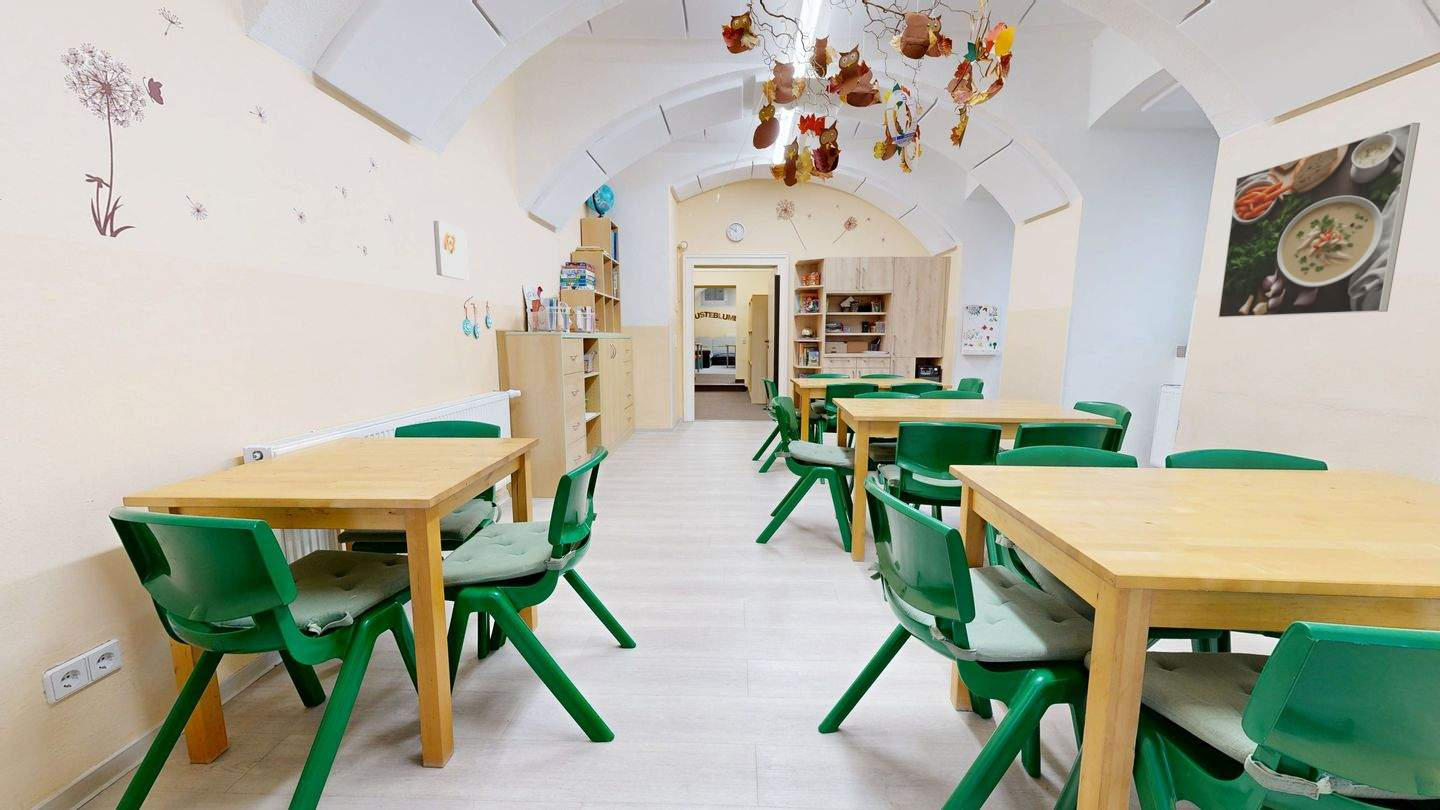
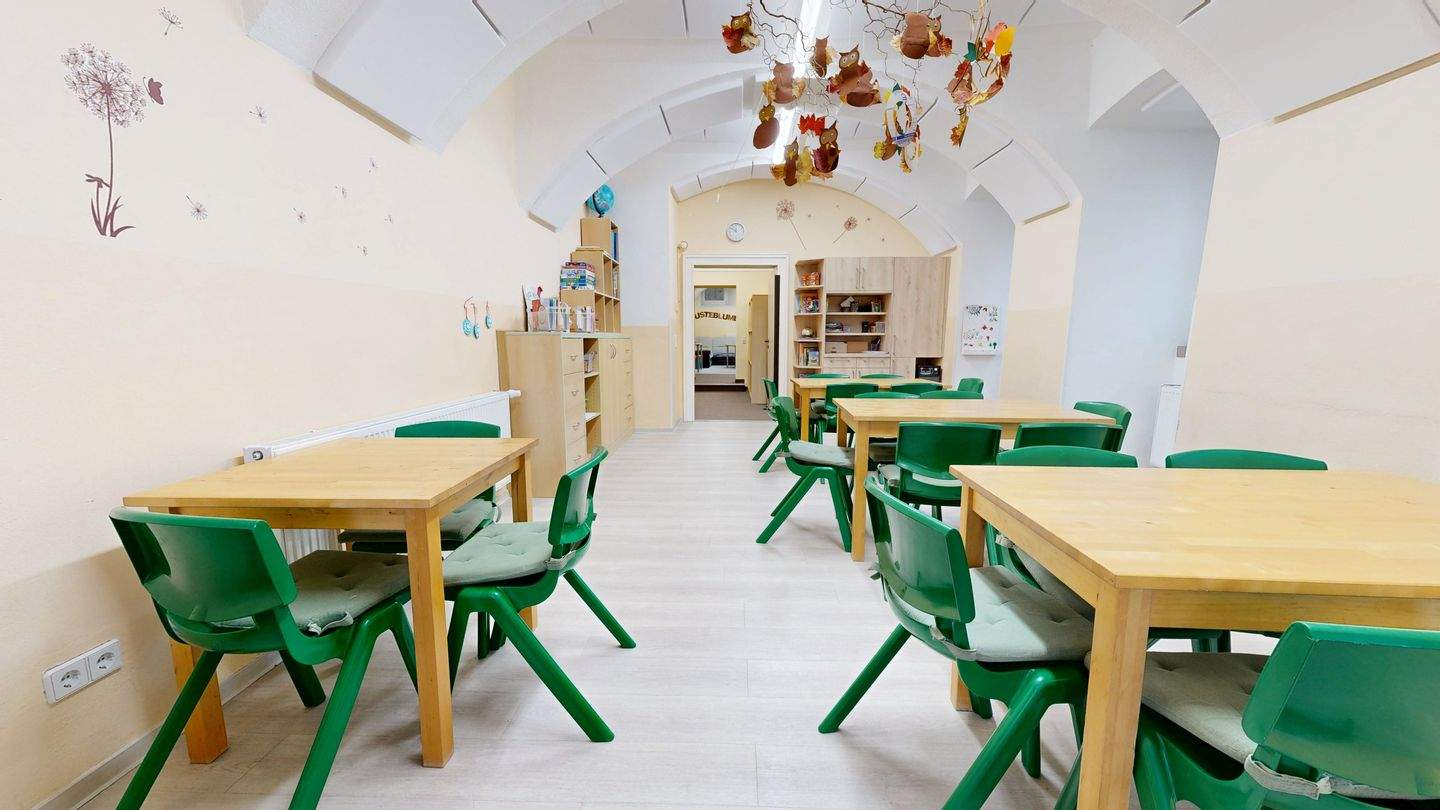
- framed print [433,220,469,281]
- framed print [1217,122,1421,319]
